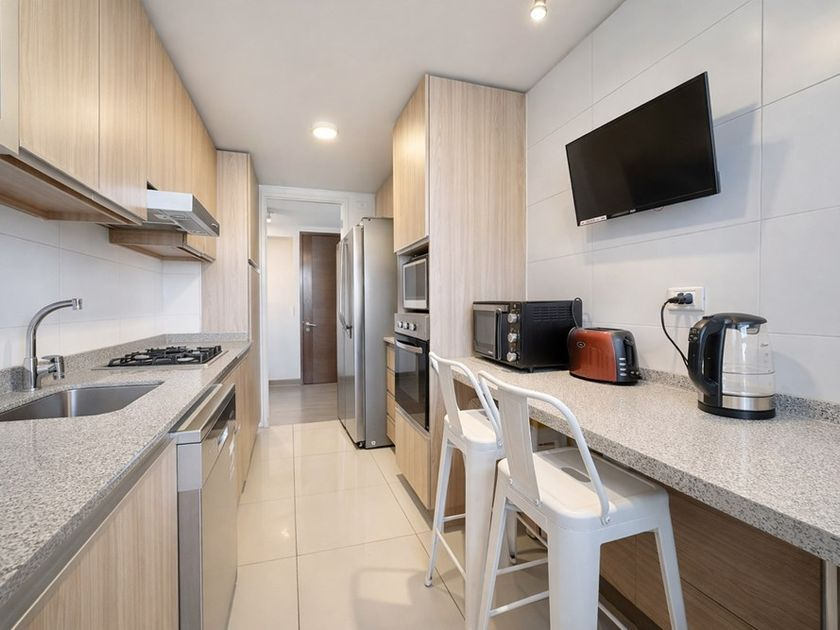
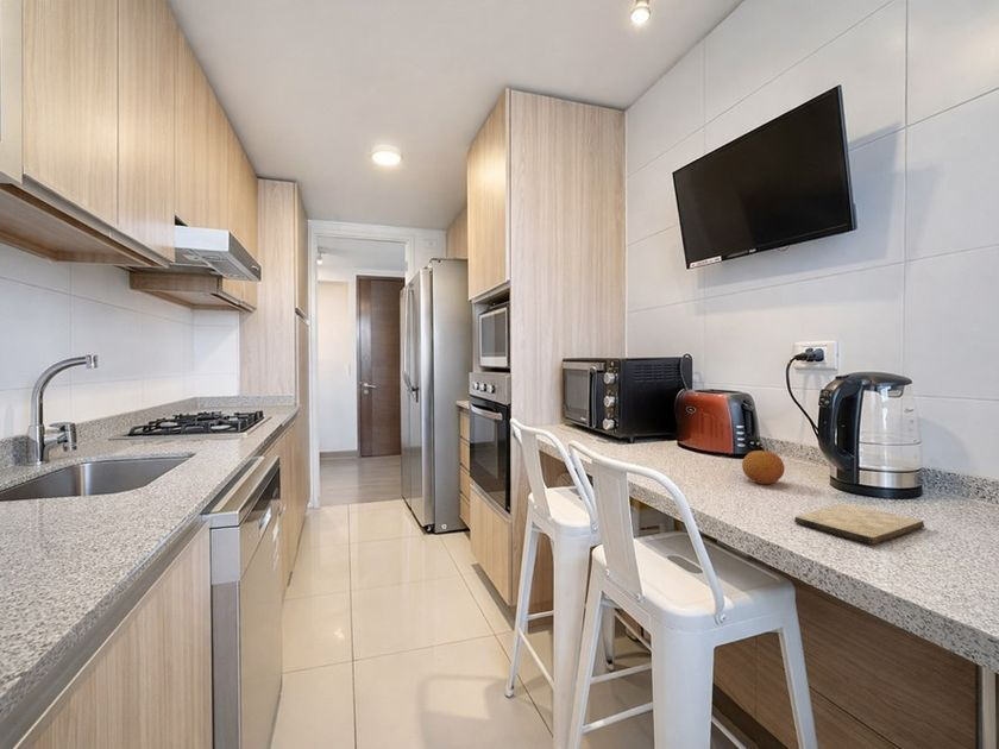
+ fruit [741,449,786,485]
+ cutting board [793,503,925,546]
